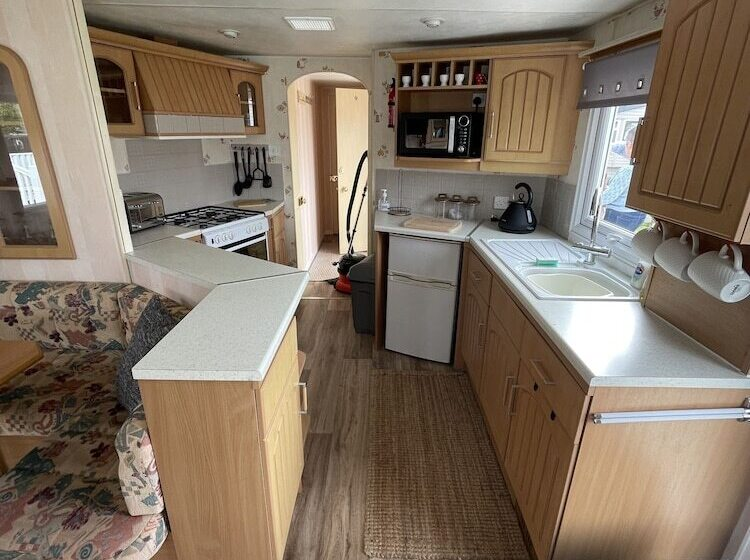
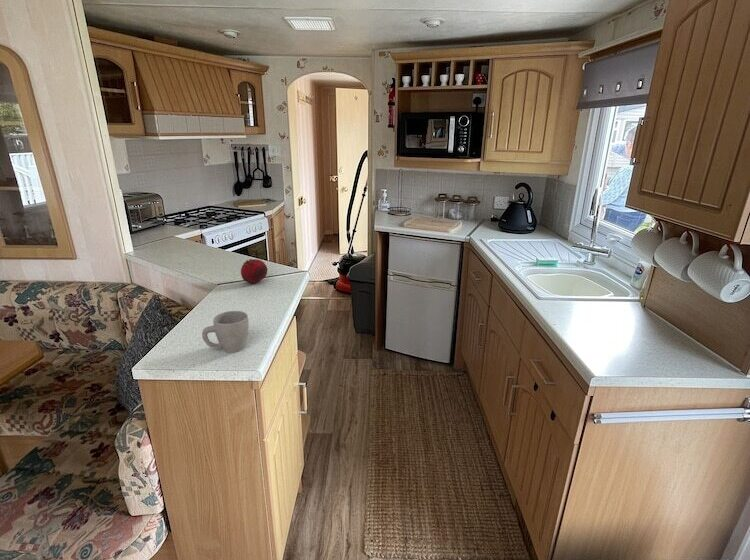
+ fruit [240,258,268,284]
+ mug [201,310,250,354]
